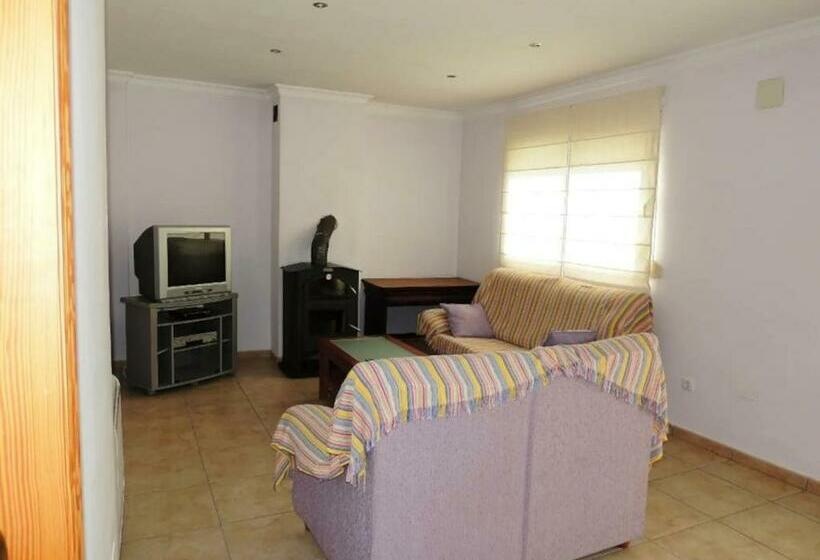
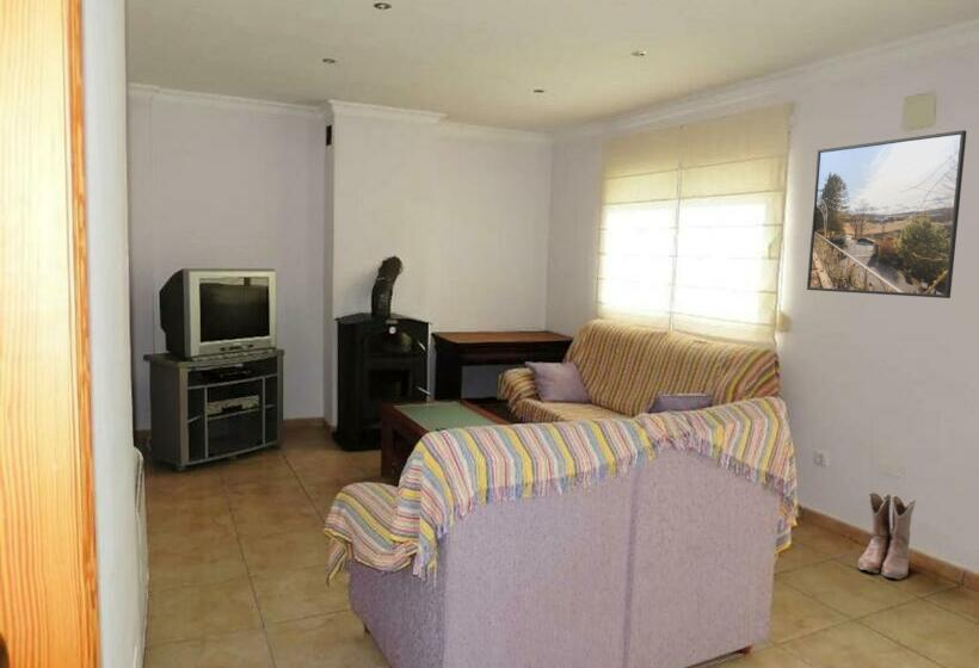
+ boots [857,490,917,581]
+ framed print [806,129,967,299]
